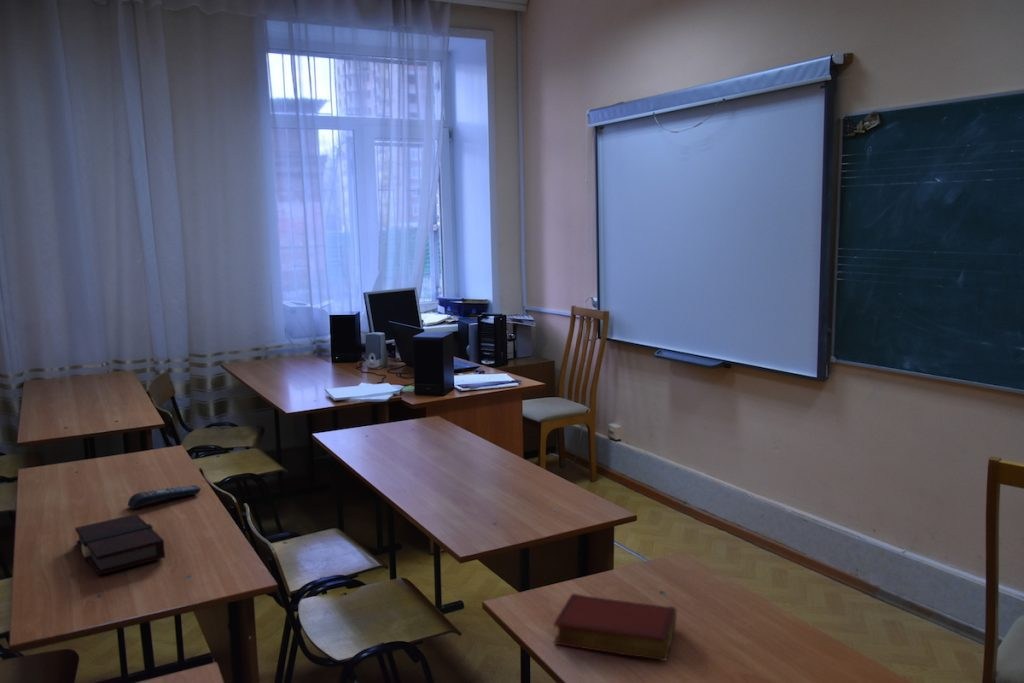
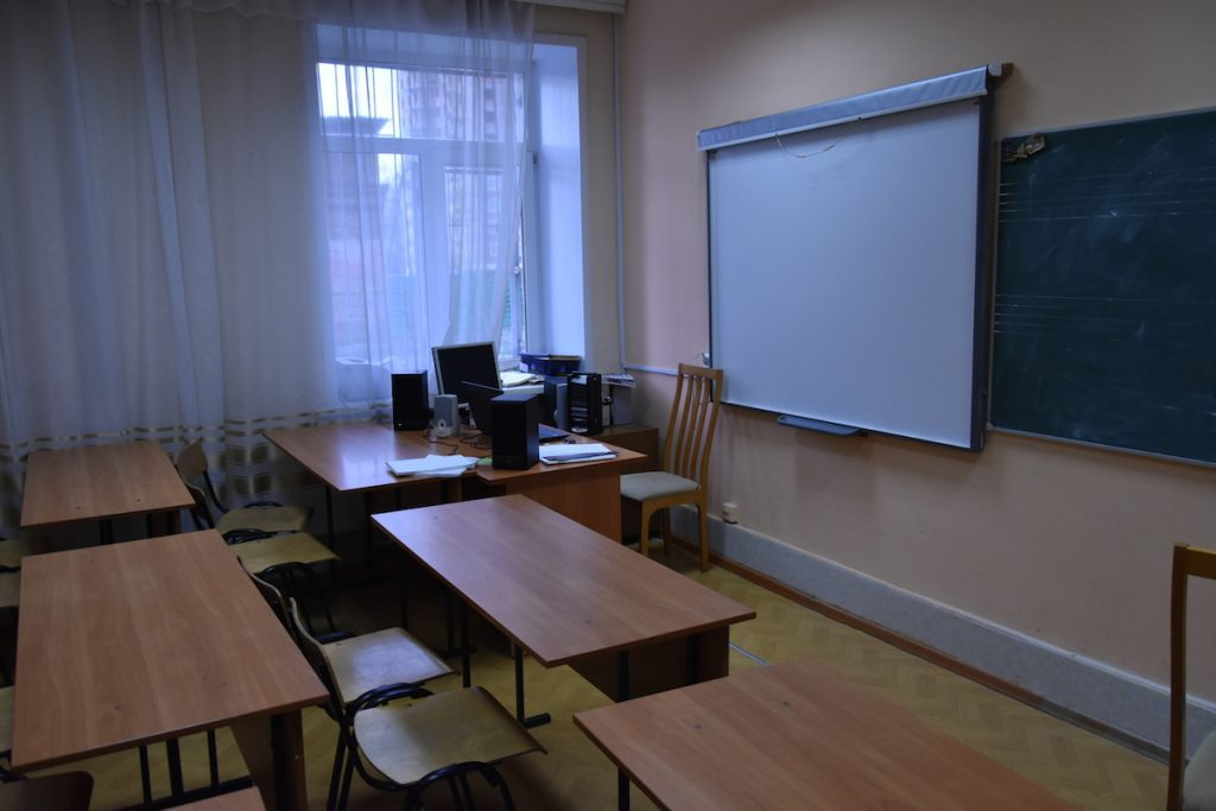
- book [553,593,678,662]
- book [74,513,166,576]
- remote control [127,484,202,510]
